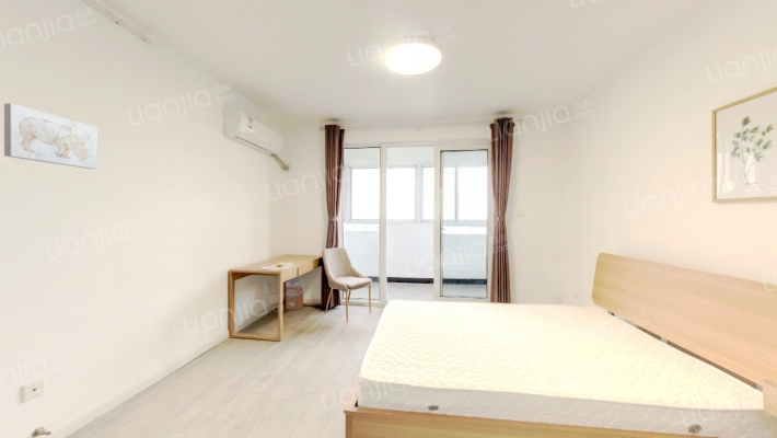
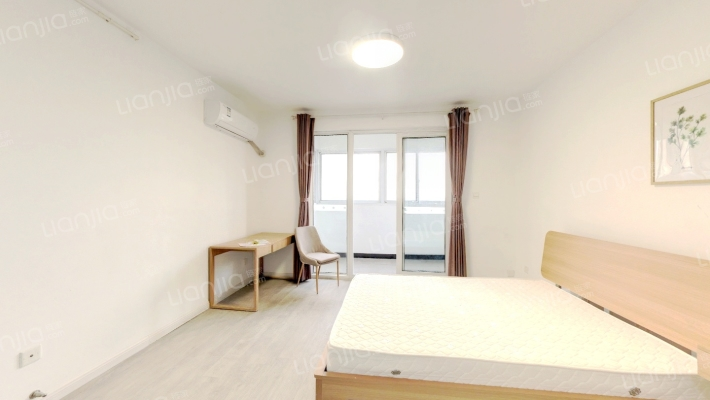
- wall art [3,102,98,170]
- waste bin [285,278,304,311]
